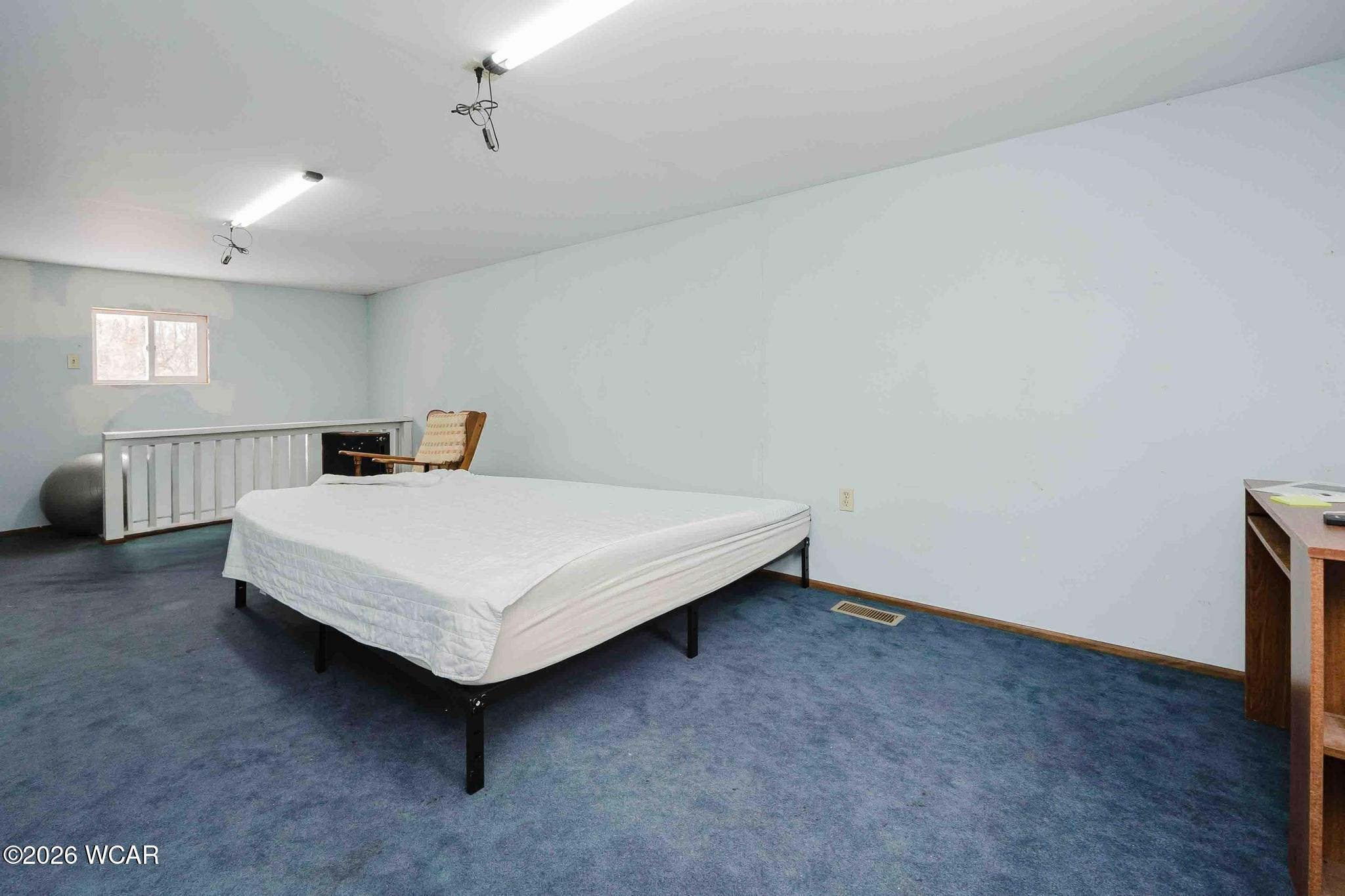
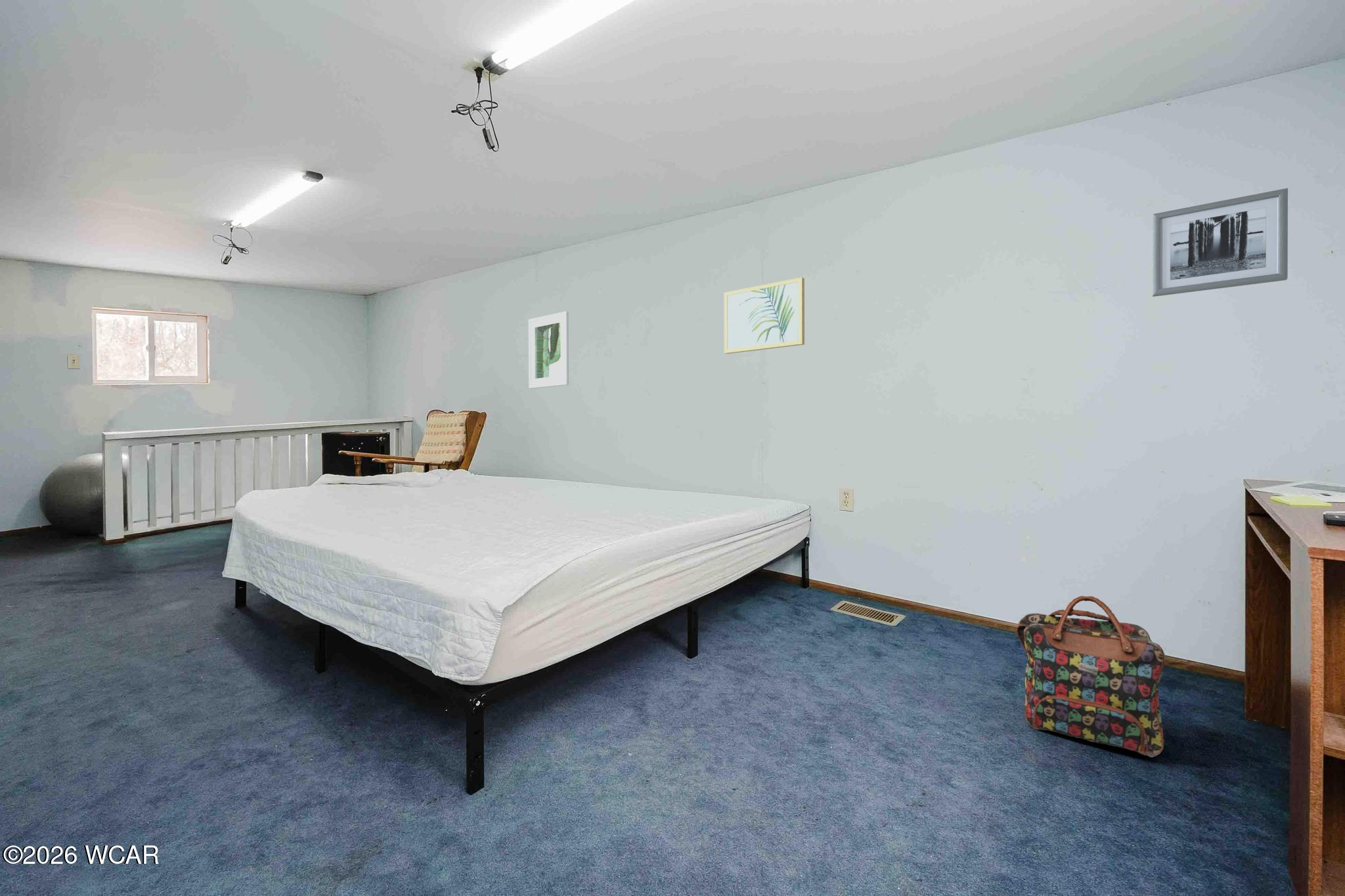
+ backpack [1017,595,1166,757]
+ wall art [1152,188,1289,297]
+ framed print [528,310,569,389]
+ wall art [724,277,805,354]
